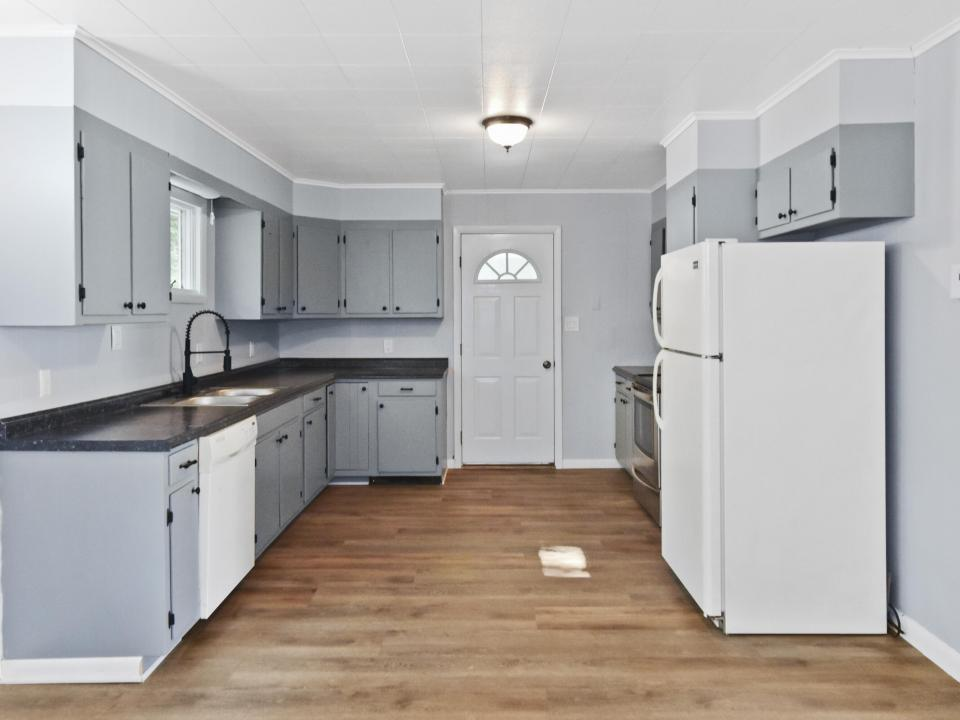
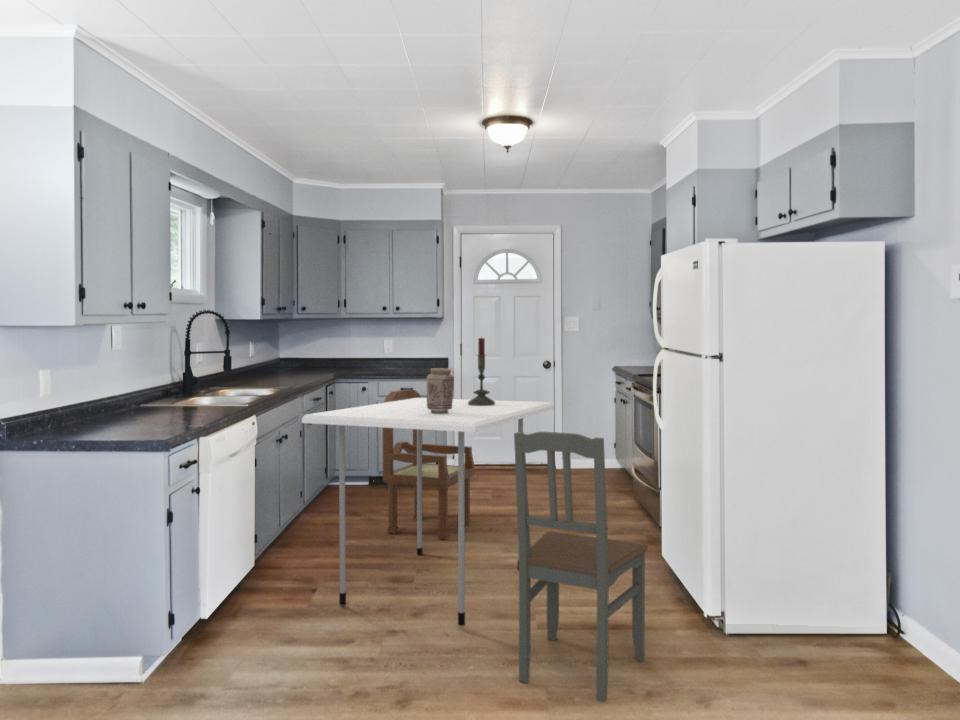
+ candle [468,335,495,406]
+ dining table [301,397,555,627]
+ dining chair [513,431,649,703]
+ vase [426,367,455,414]
+ dining chair [382,389,476,540]
